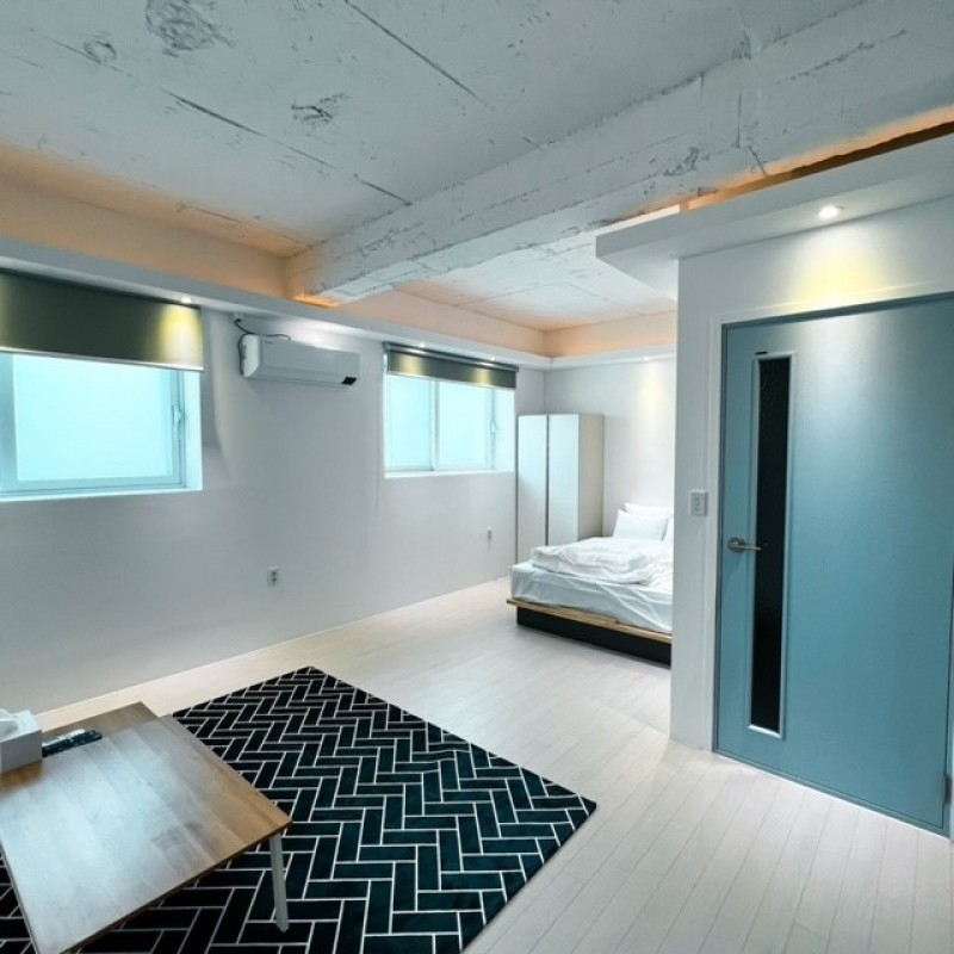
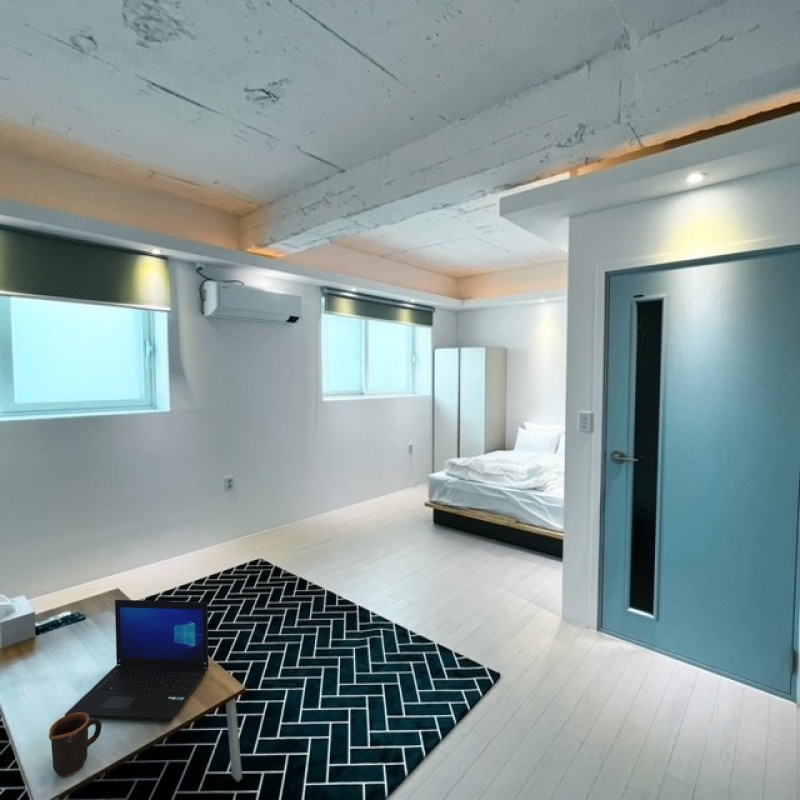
+ laptop [64,599,210,722]
+ mug [48,712,103,778]
